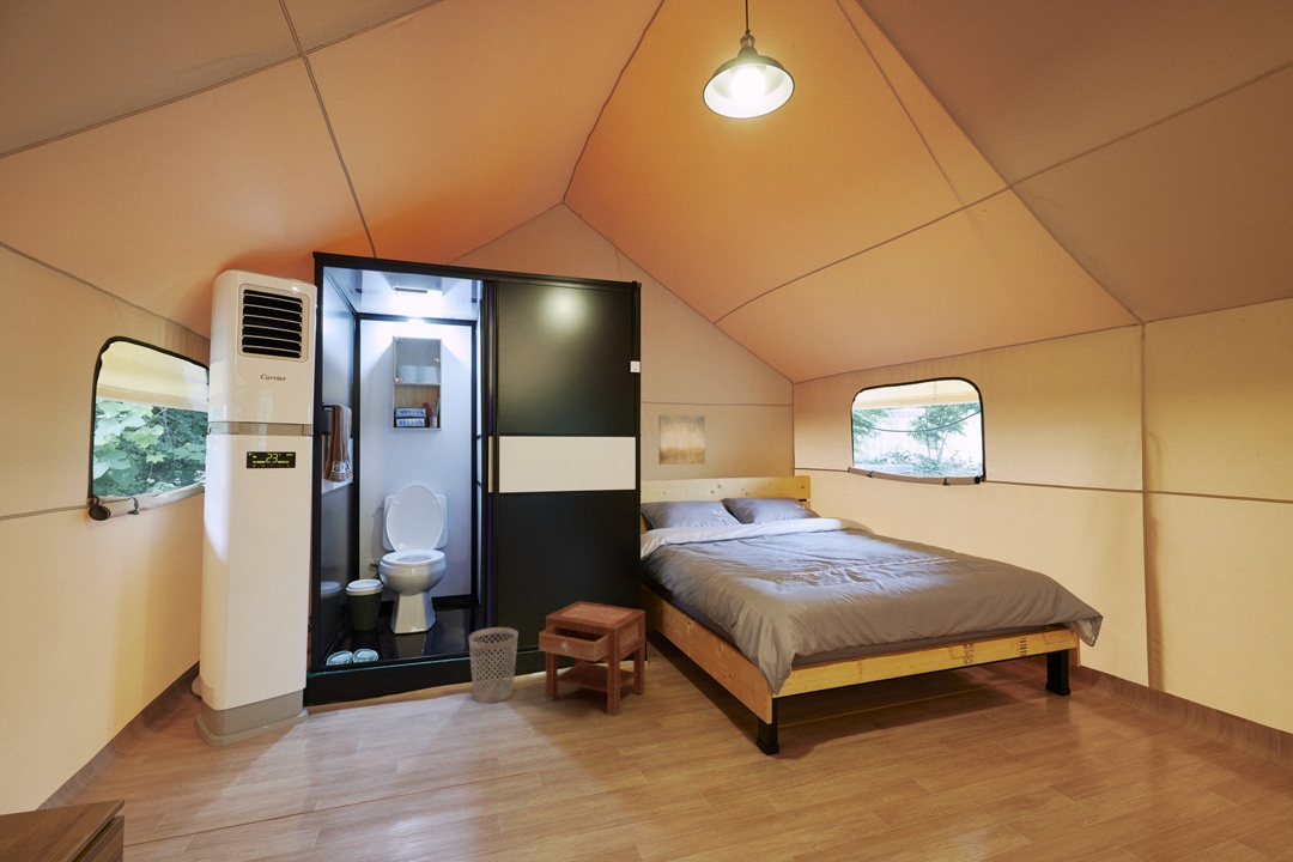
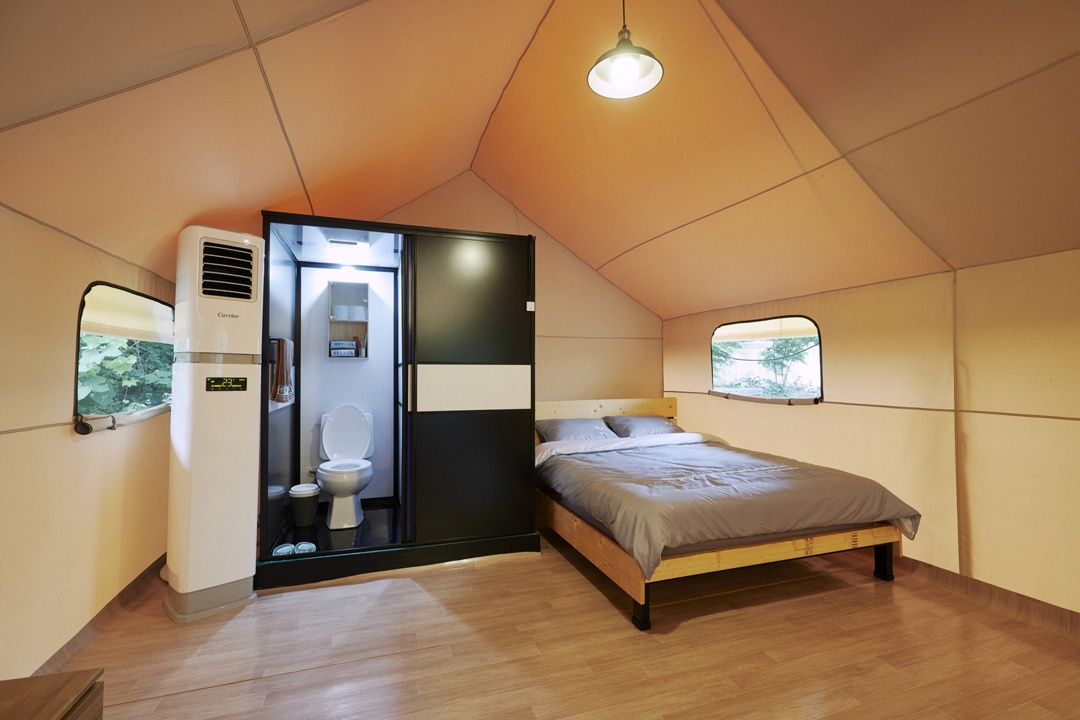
- nightstand [538,600,646,717]
- wall art [657,414,706,466]
- wastebasket [468,626,520,704]
